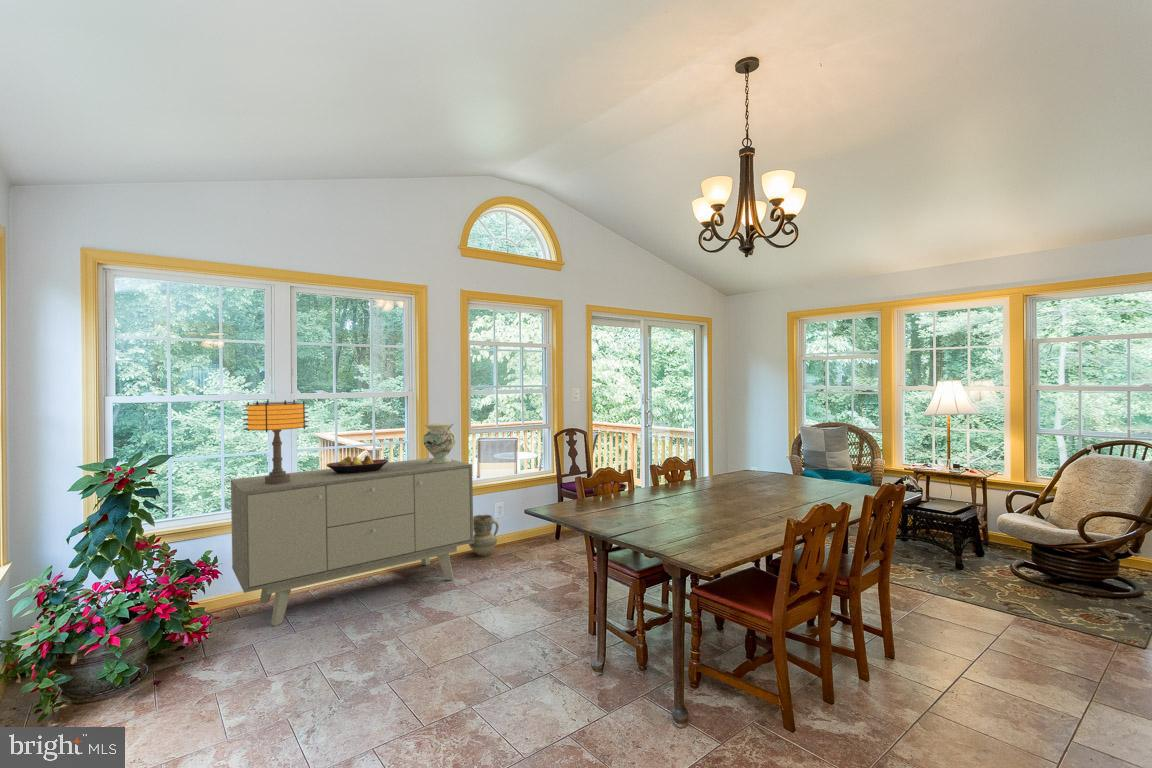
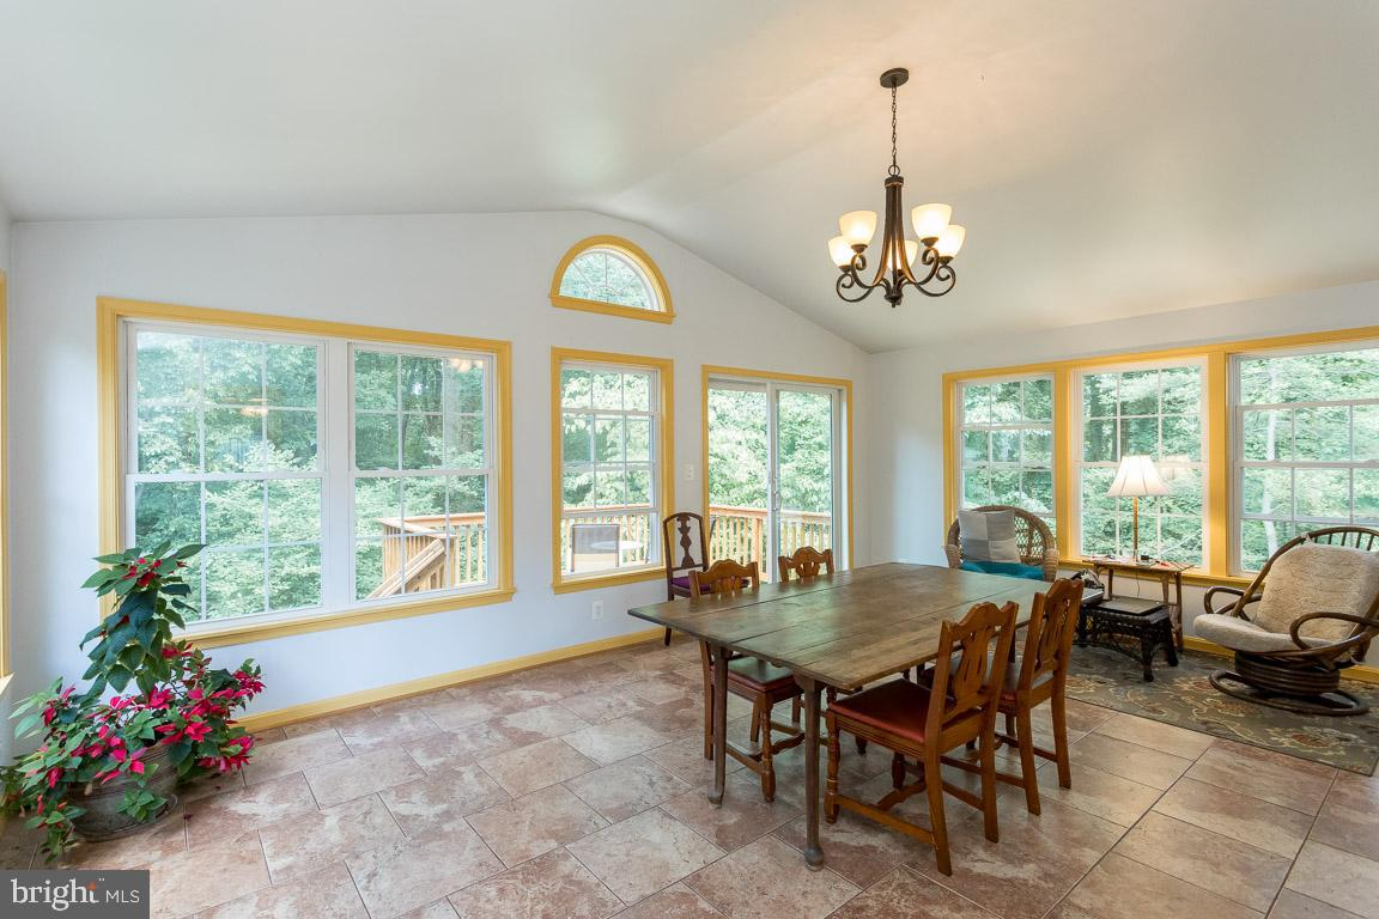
- table lamp [241,398,310,484]
- ceramic jug [468,514,500,557]
- decorative vase [422,422,457,464]
- fruit bowl [326,454,389,474]
- sideboard [230,457,474,627]
